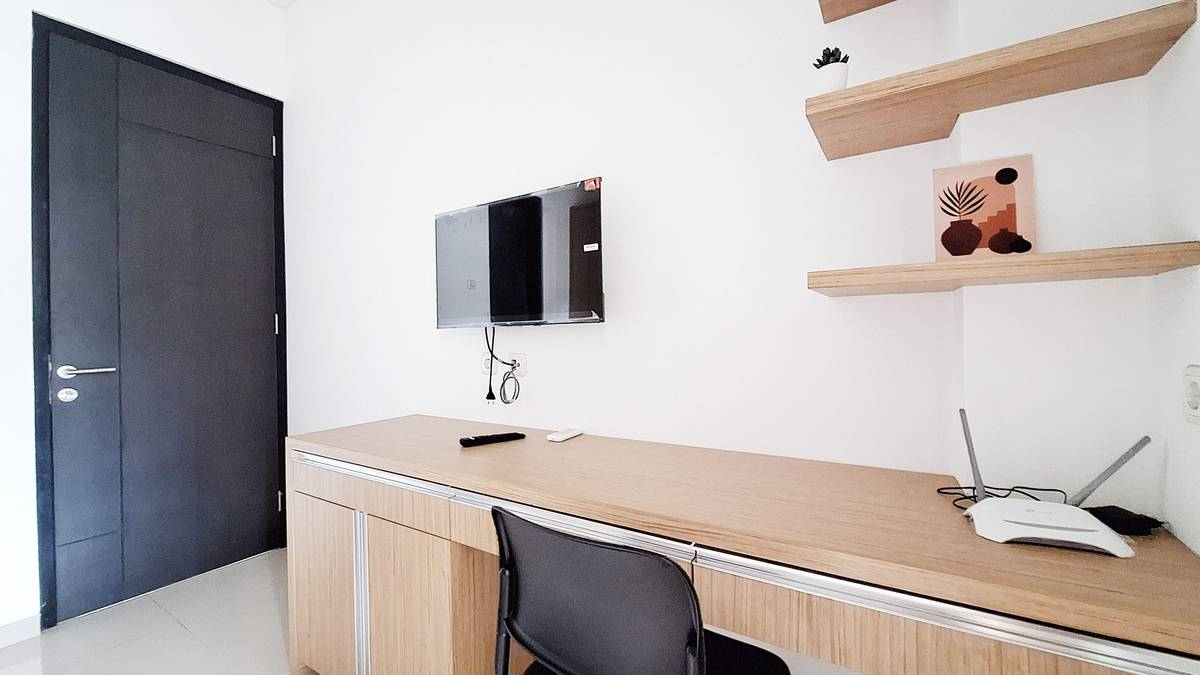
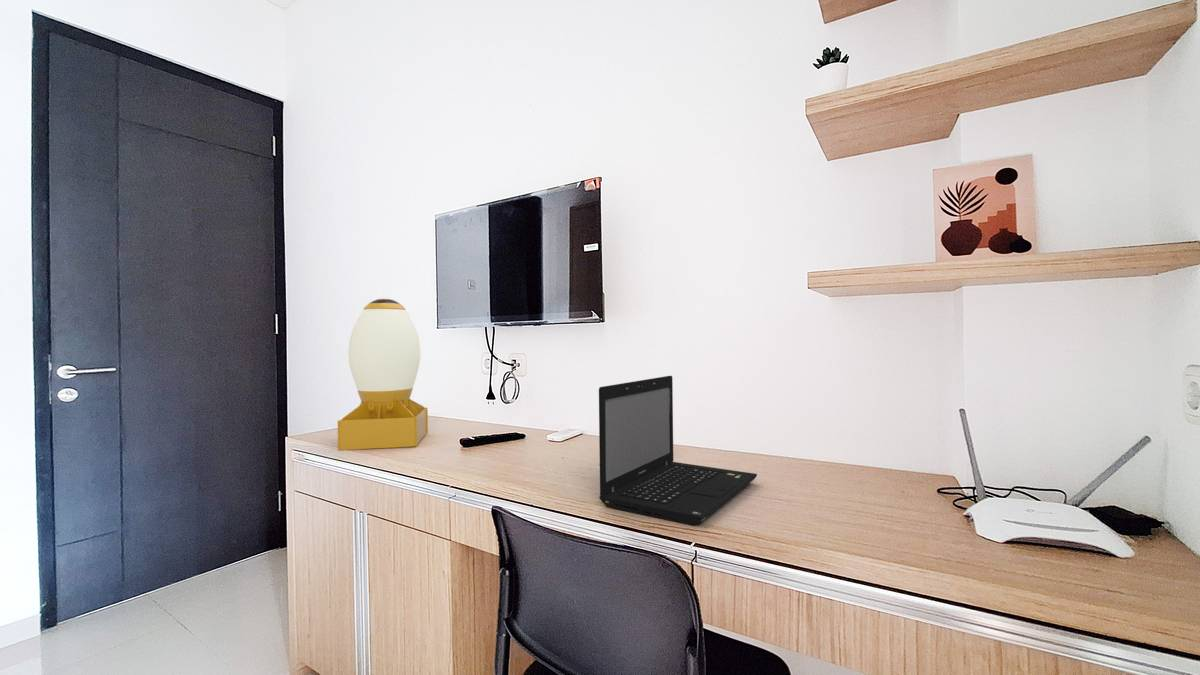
+ laptop [598,375,758,526]
+ desk lamp [337,298,429,452]
